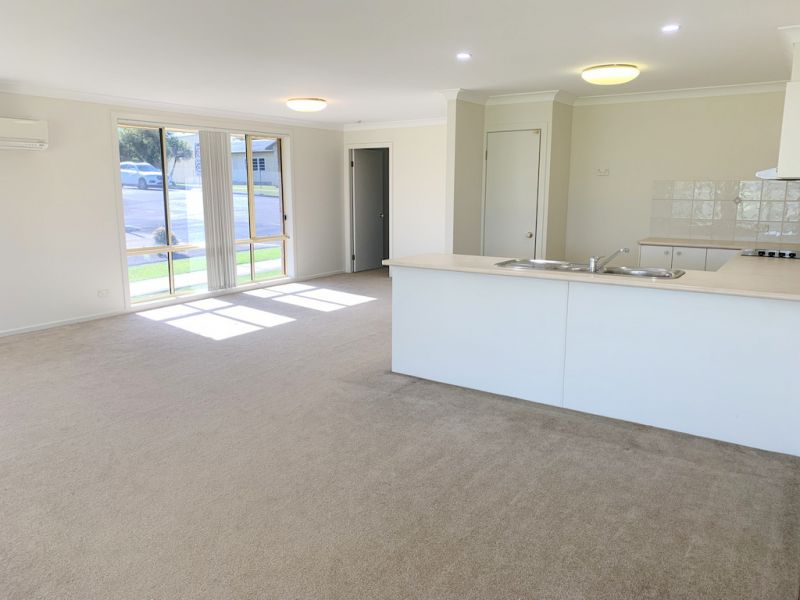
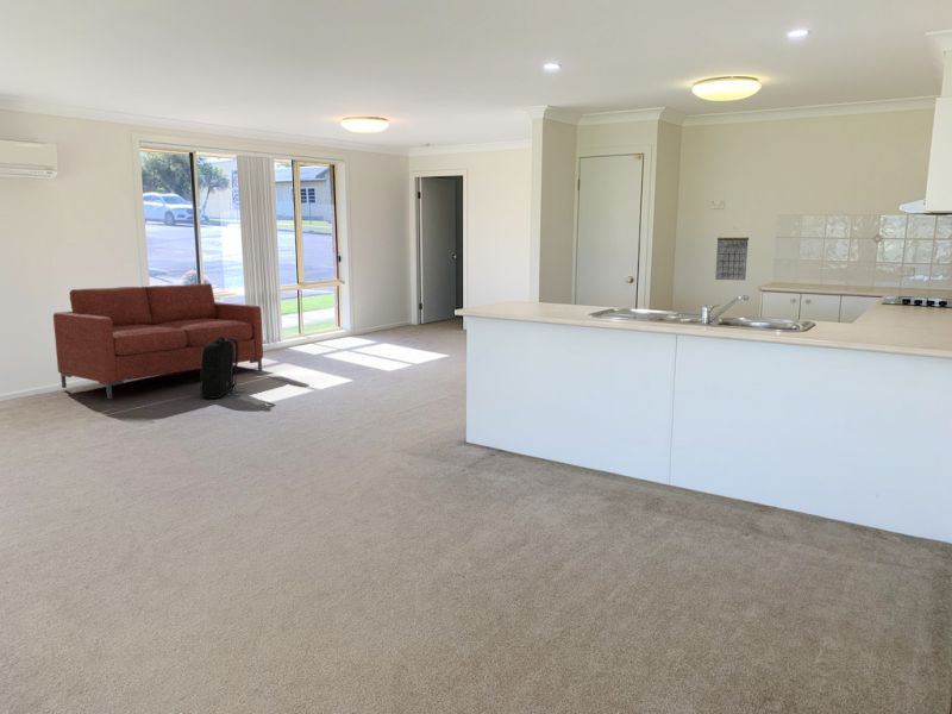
+ sofa [52,282,264,400]
+ calendar [714,227,750,281]
+ backpack [199,337,246,400]
